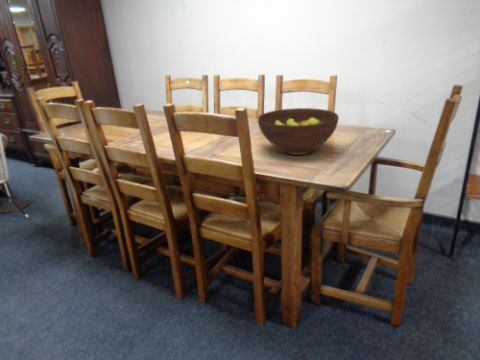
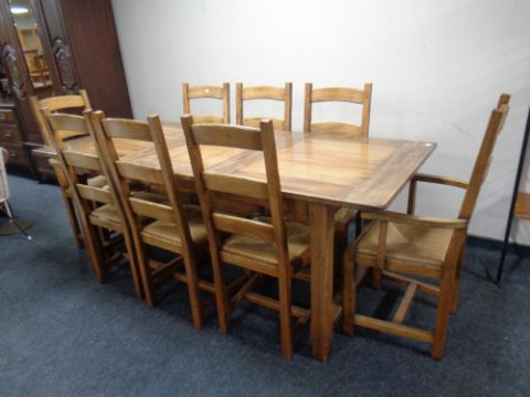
- fruit bowl [257,107,340,156]
